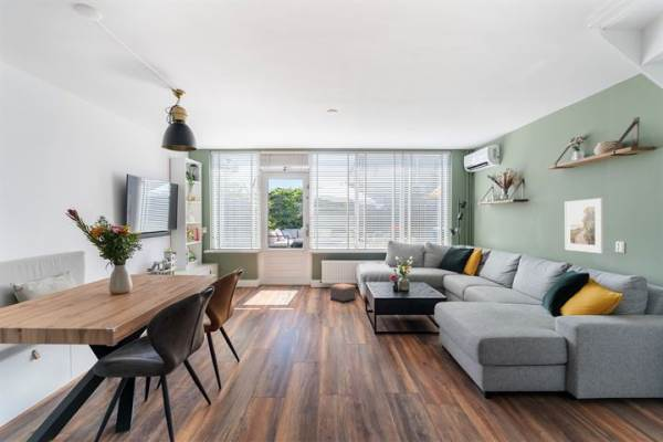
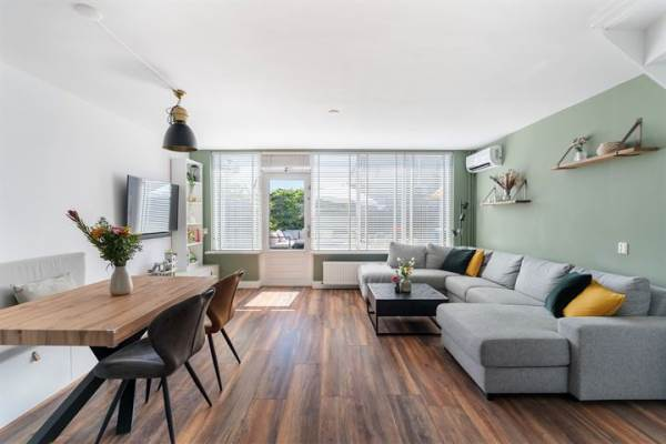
- footstool [329,282,357,303]
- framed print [564,197,604,254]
